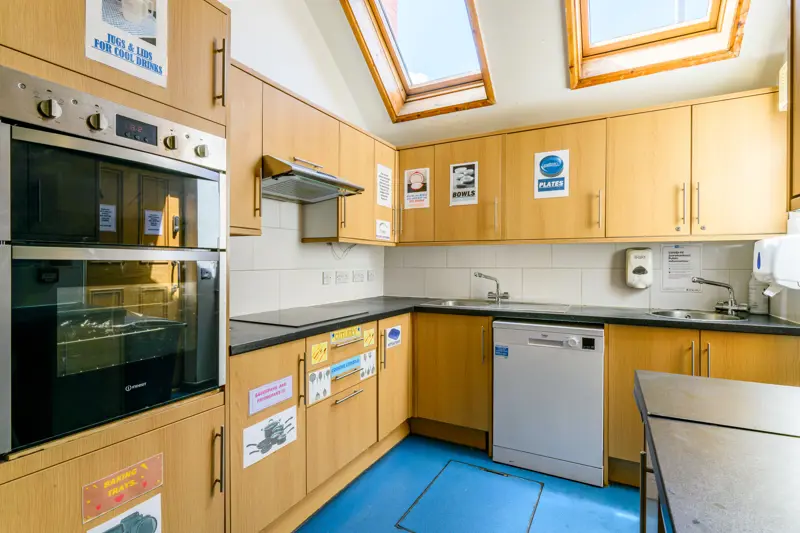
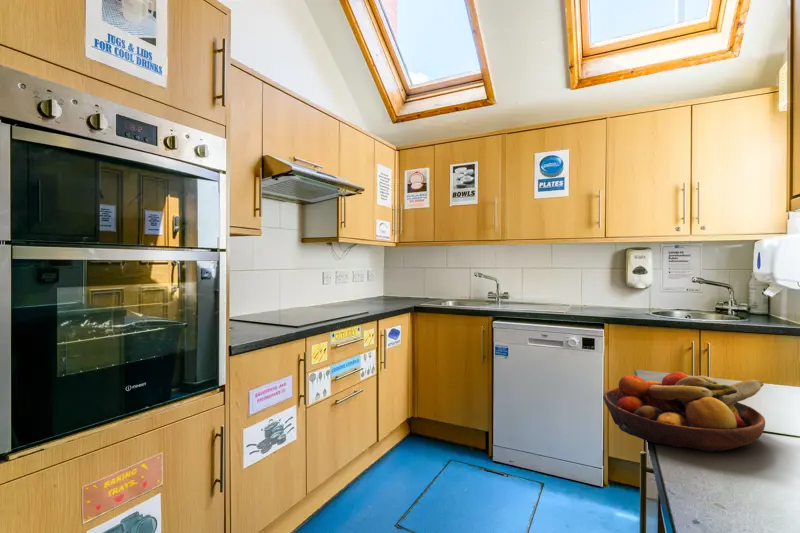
+ fruit bowl [602,371,766,453]
